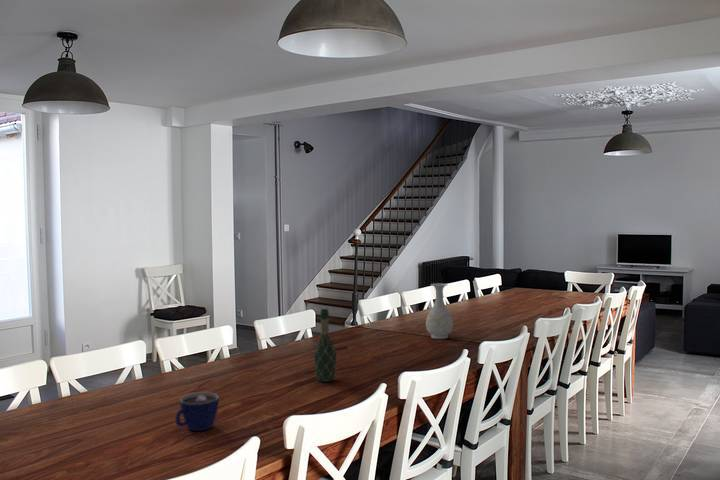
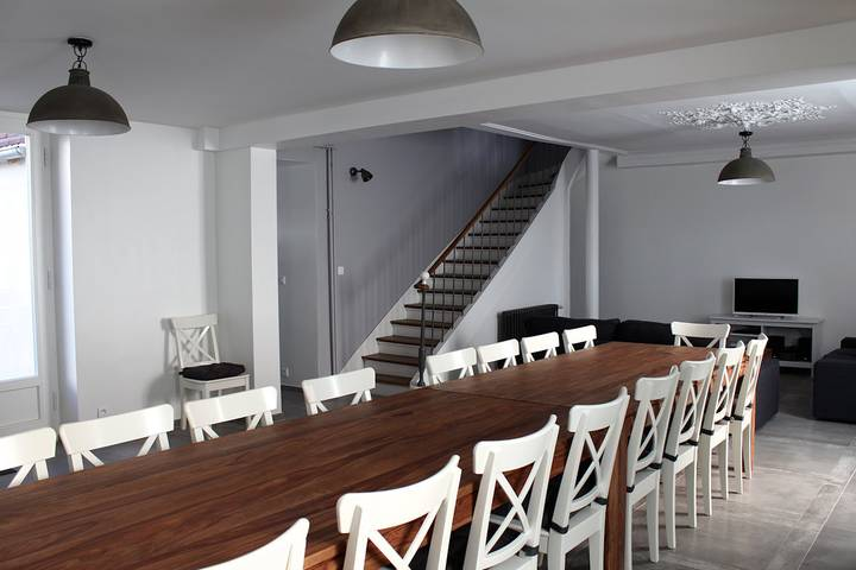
- cup [174,391,220,432]
- wine bottle [313,308,338,383]
- vase [425,282,454,340]
